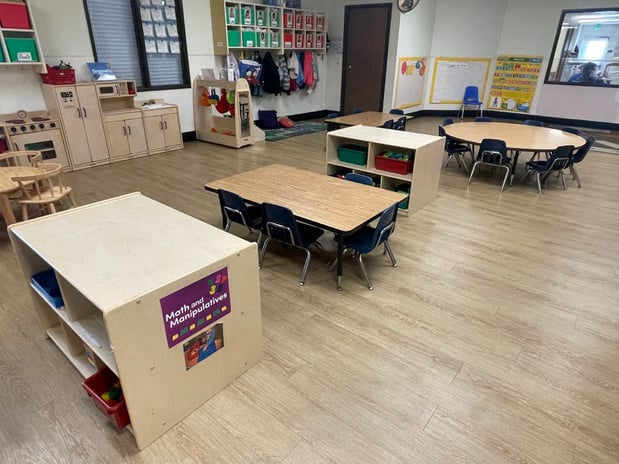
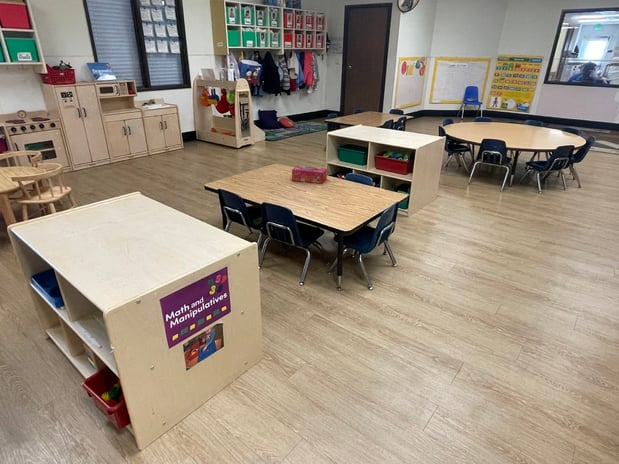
+ tissue box [291,165,328,184]
